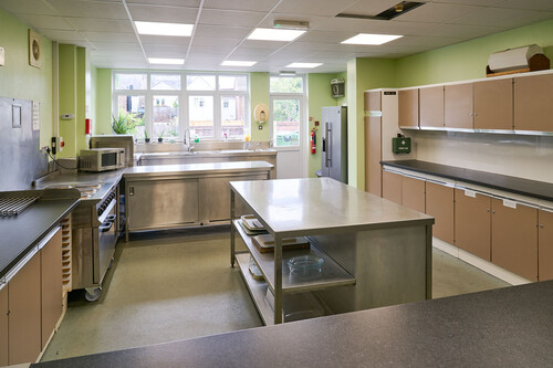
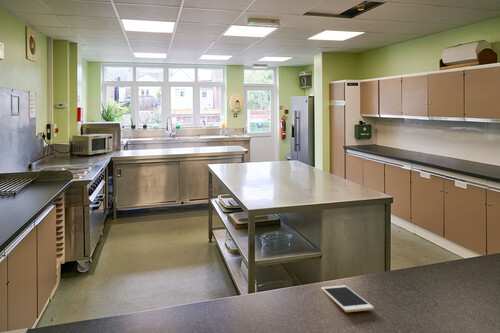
+ cell phone [320,284,375,313]
